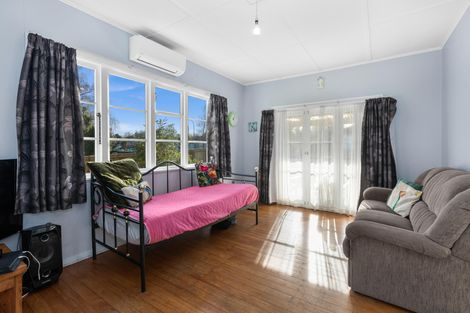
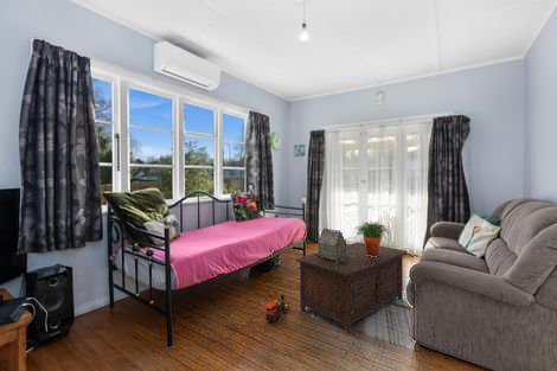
+ cabinet [295,241,409,334]
+ potted plant [353,220,393,257]
+ toy train [264,294,289,324]
+ decorative box [313,228,351,264]
